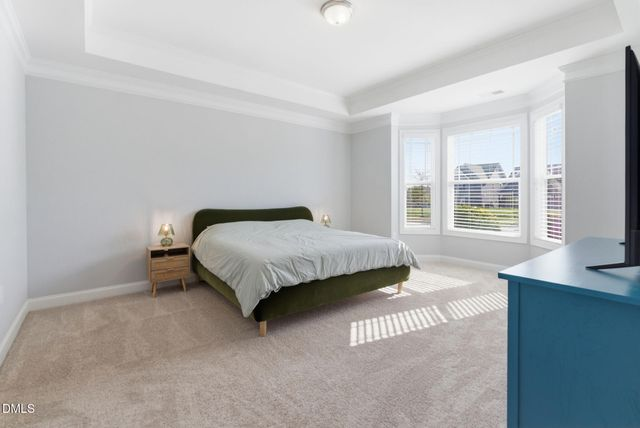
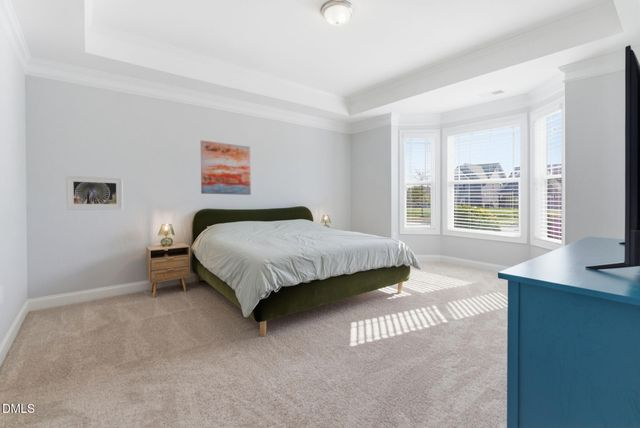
+ wall art [200,139,252,196]
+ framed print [65,174,124,211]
